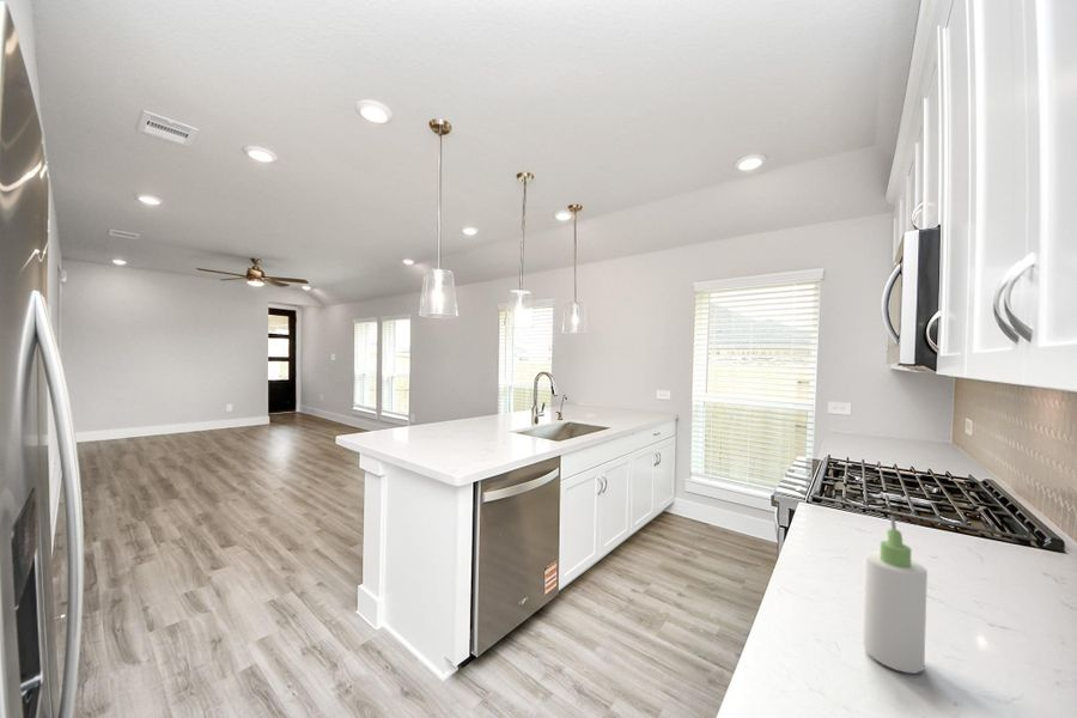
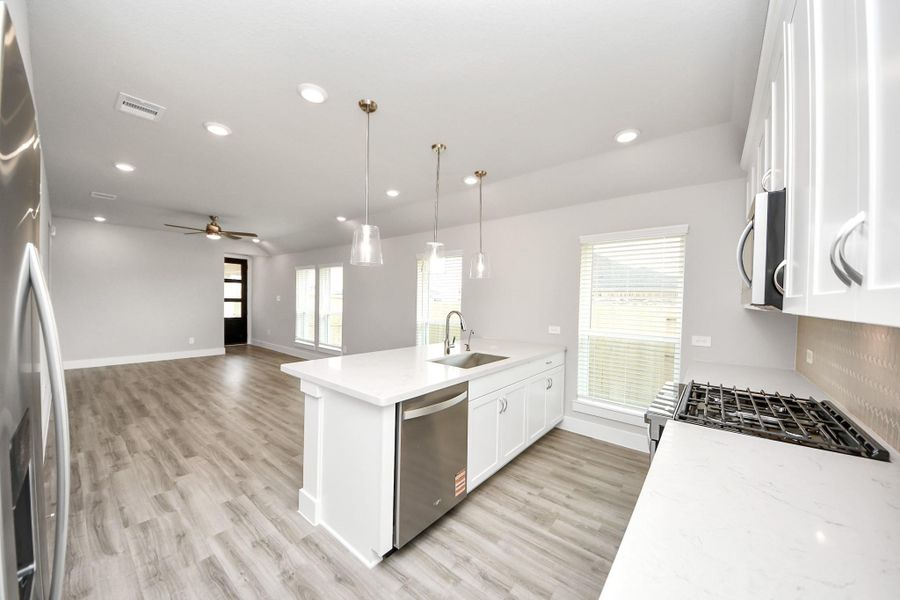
- bottle [862,515,929,675]
